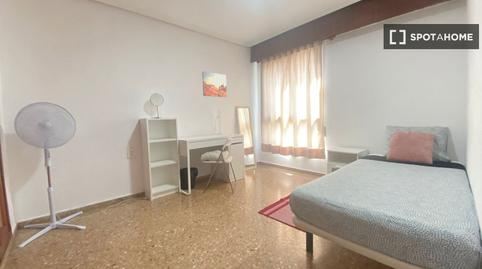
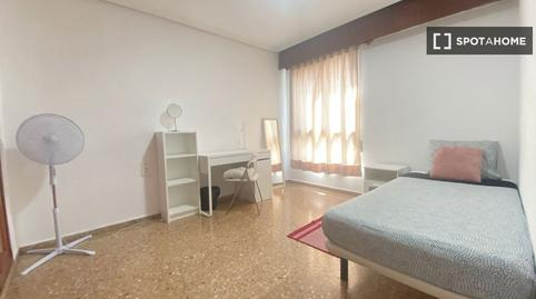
- wall art [201,71,228,98]
